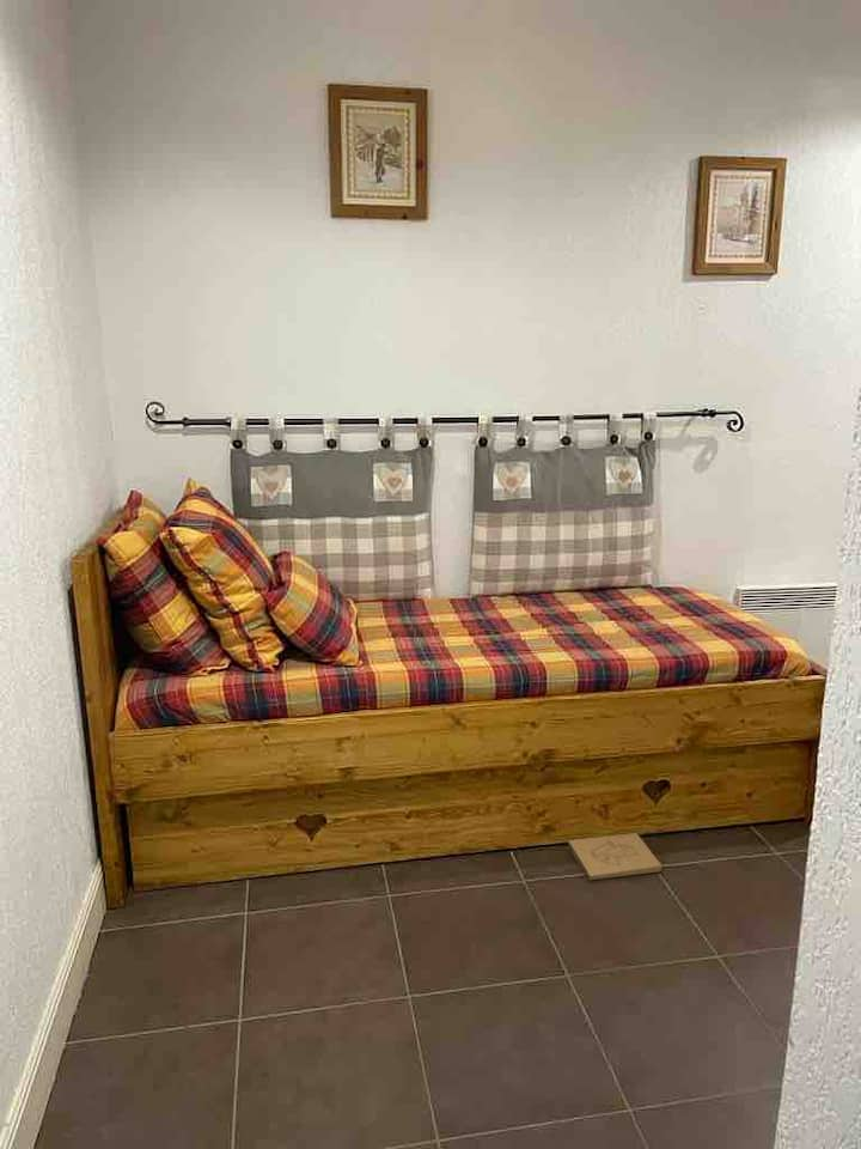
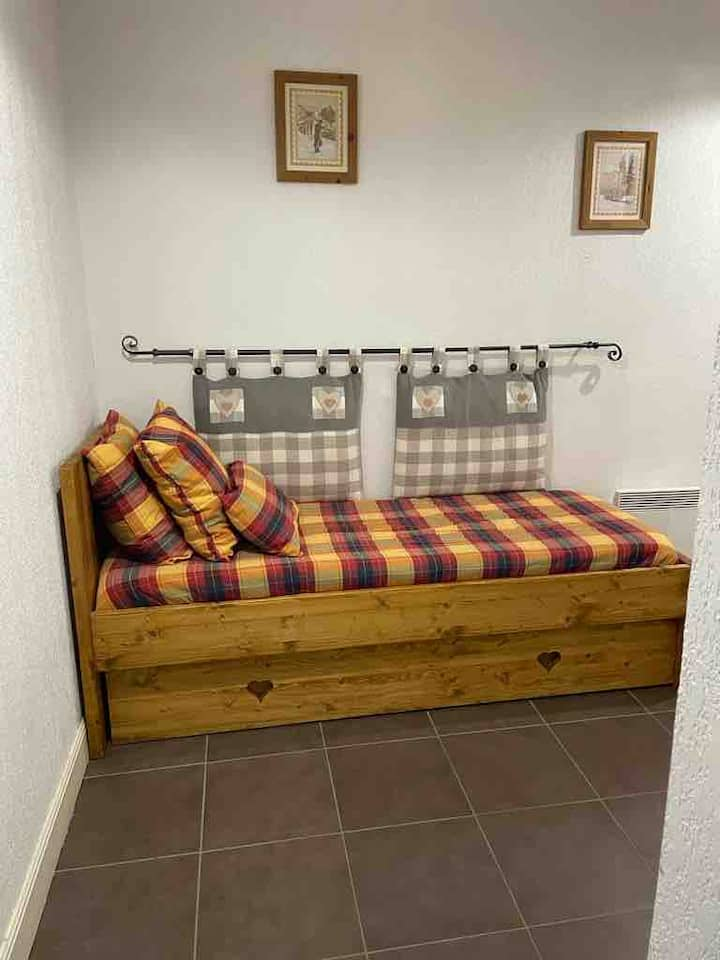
- box [567,832,662,881]
